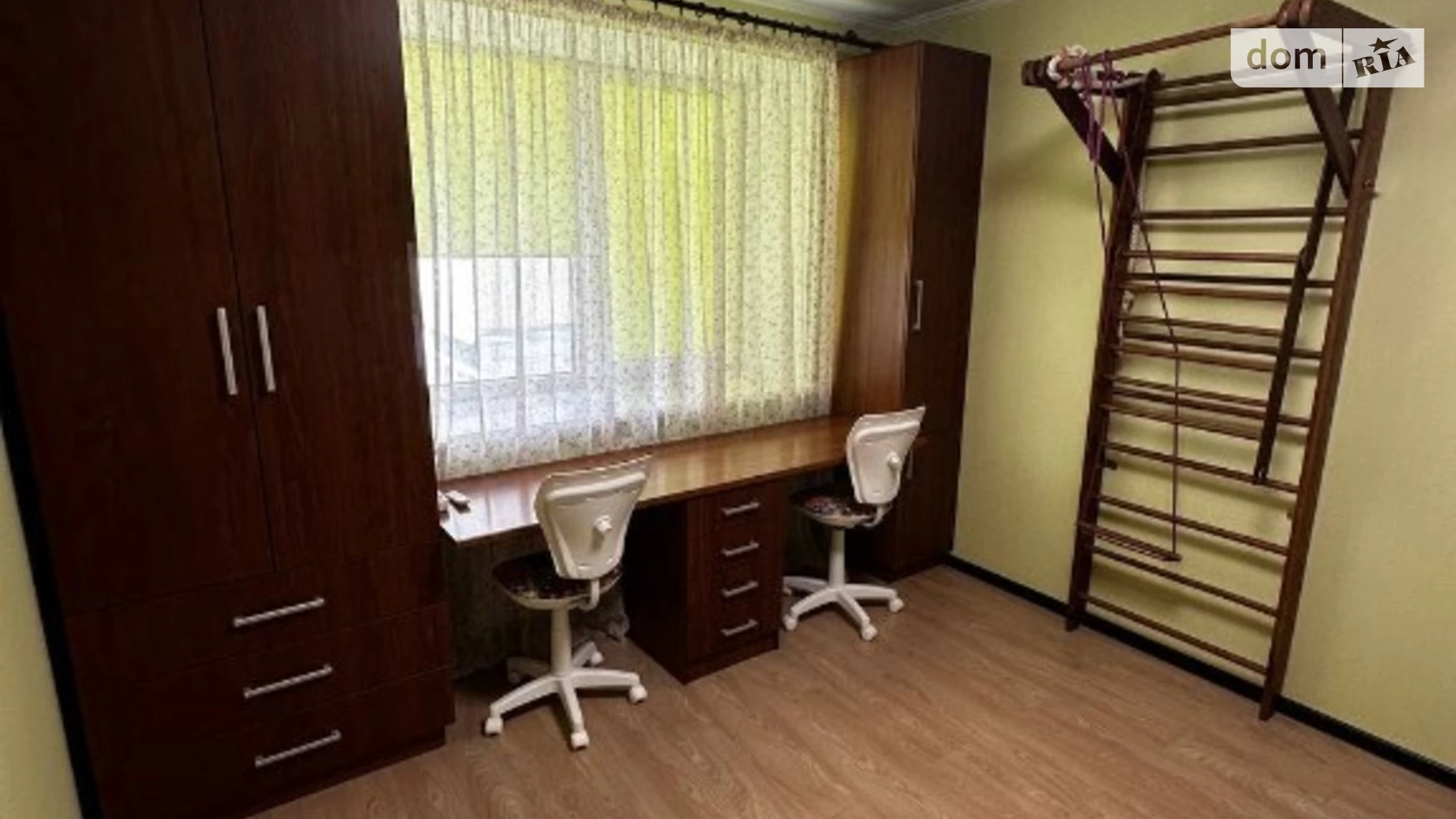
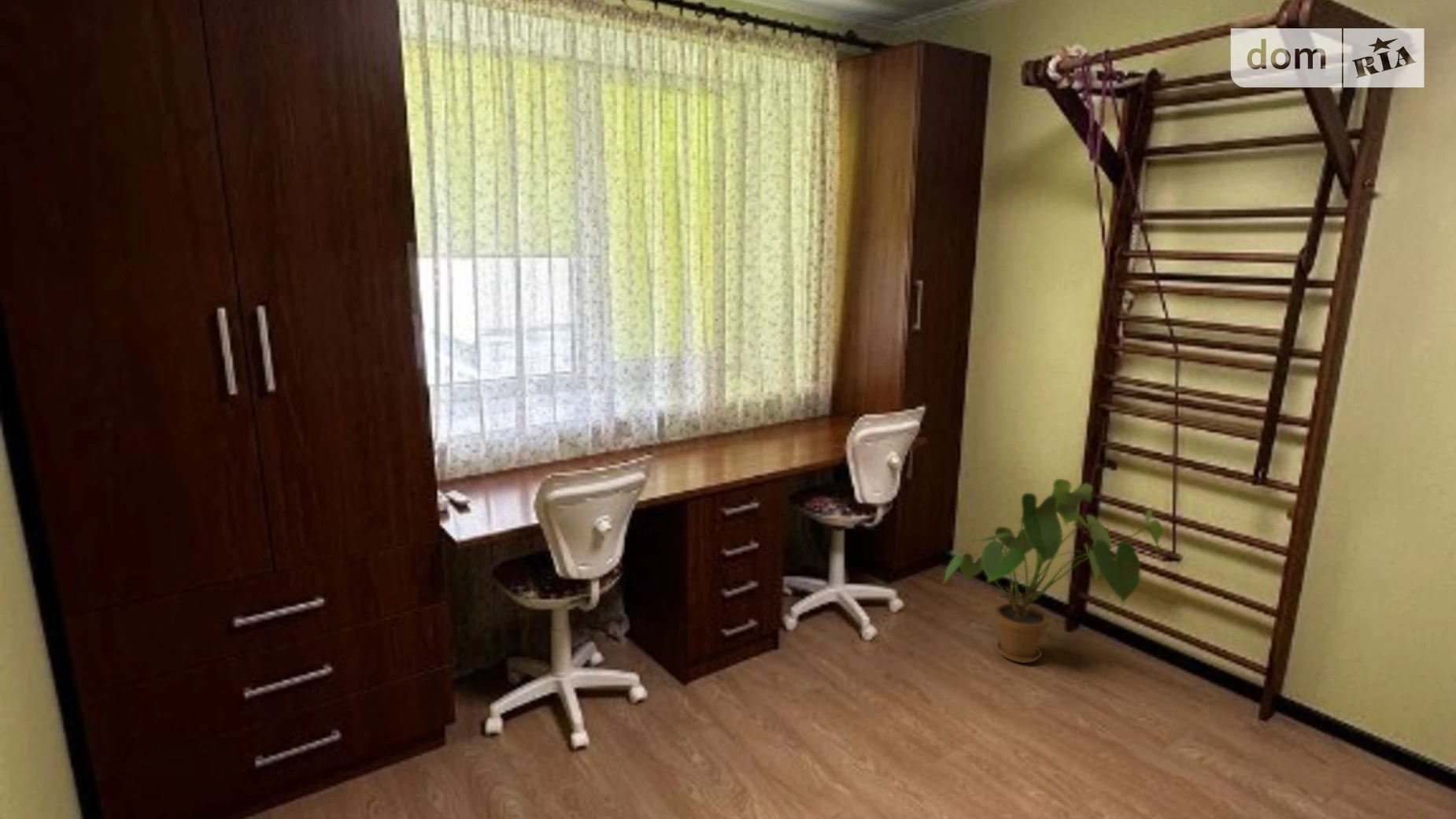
+ house plant [942,478,1164,664]
